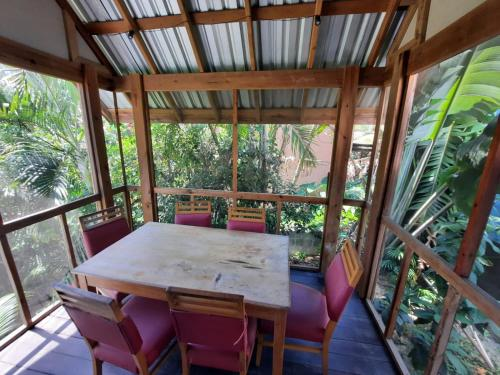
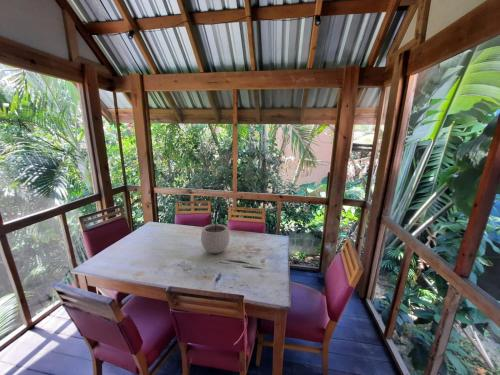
+ plant pot [200,217,231,254]
